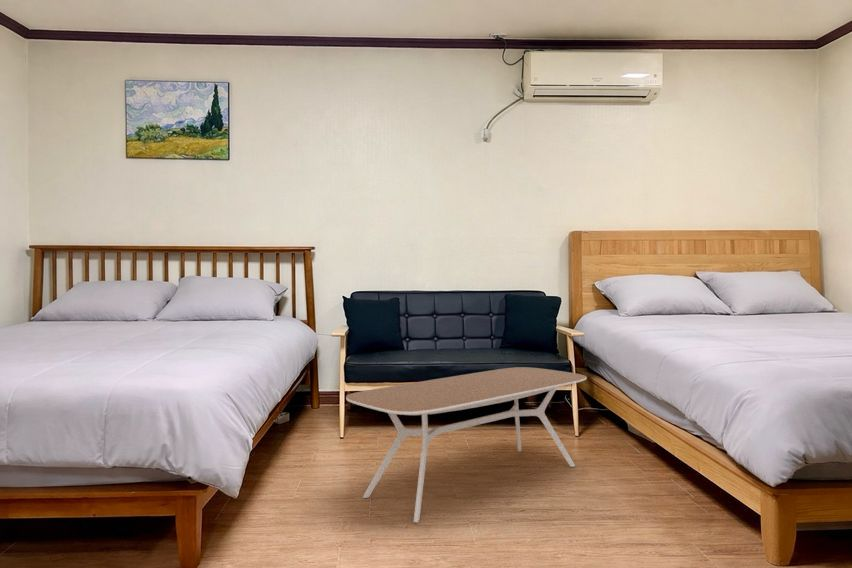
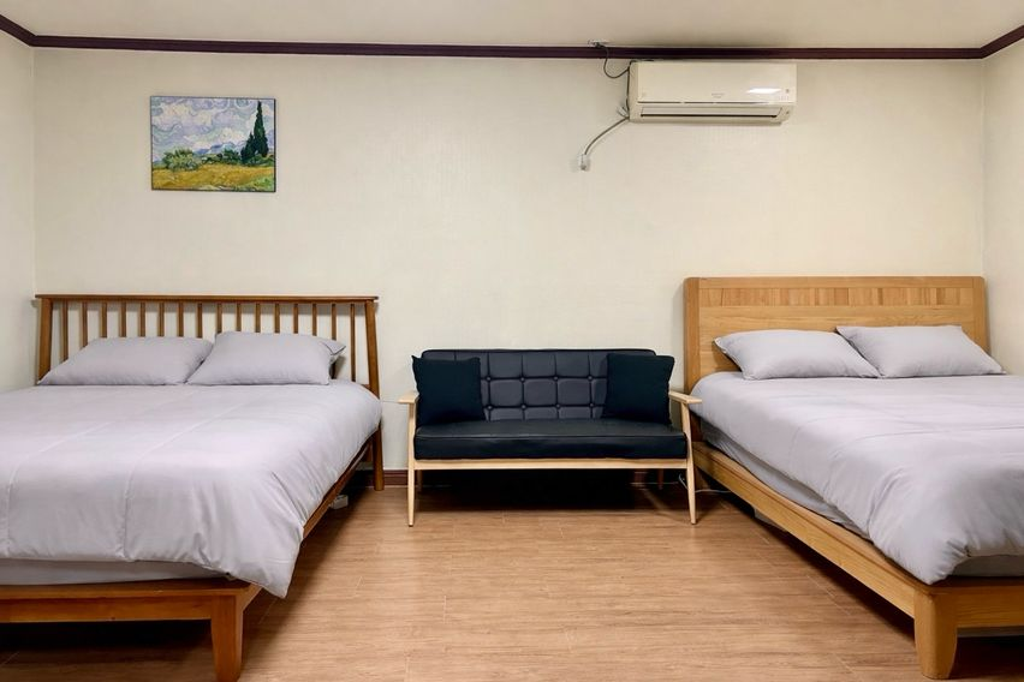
- coffee table [345,366,588,523]
